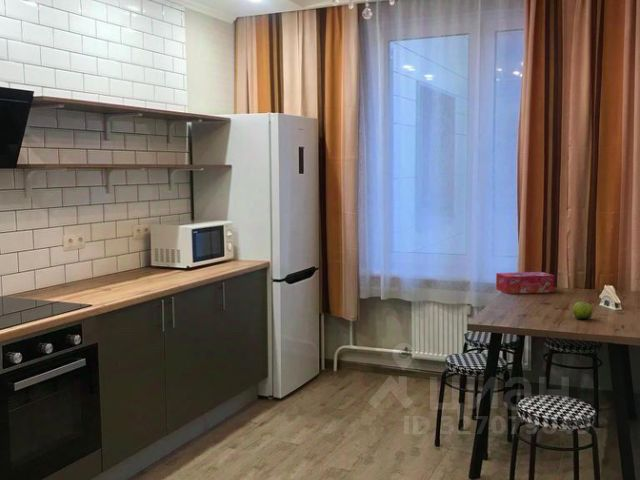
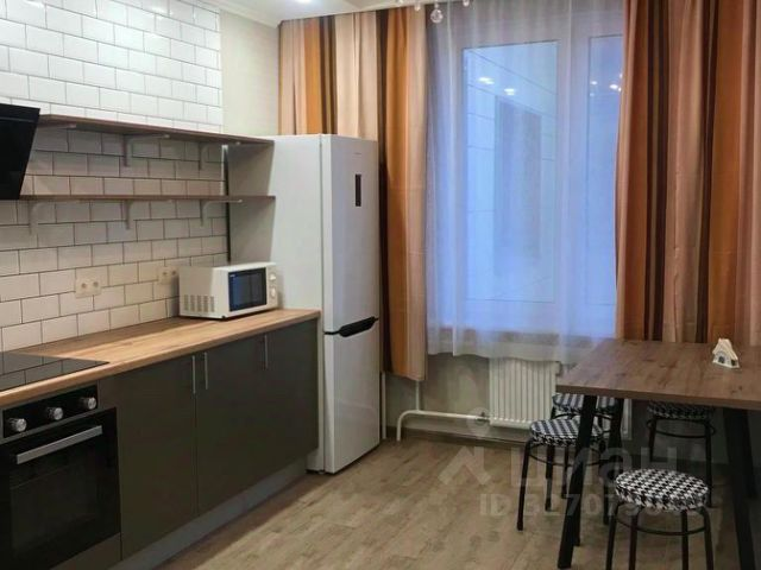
- tissue box [495,271,555,295]
- fruit [572,301,593,320]
